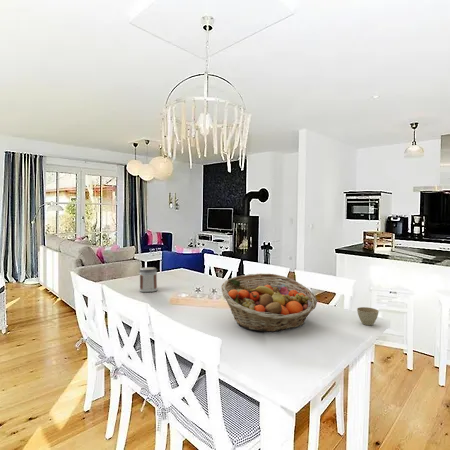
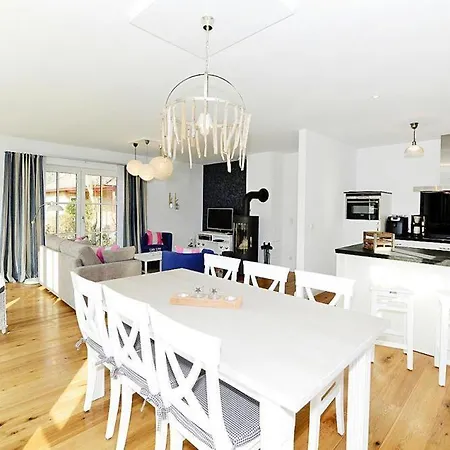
- fruit basket [220,273,318,333]
- flower pot [356,306,380,326]
- jar [138,266,158,293]
